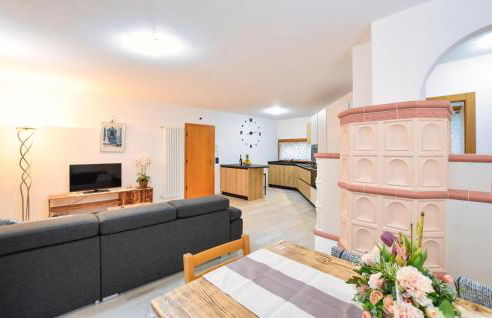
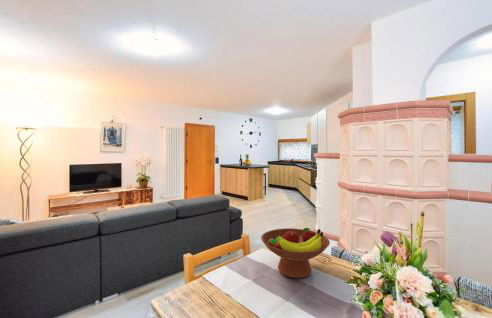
+ fruit bowl [260,227,331,279]
